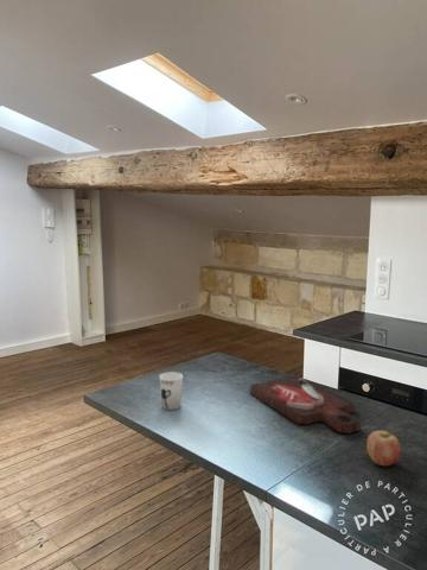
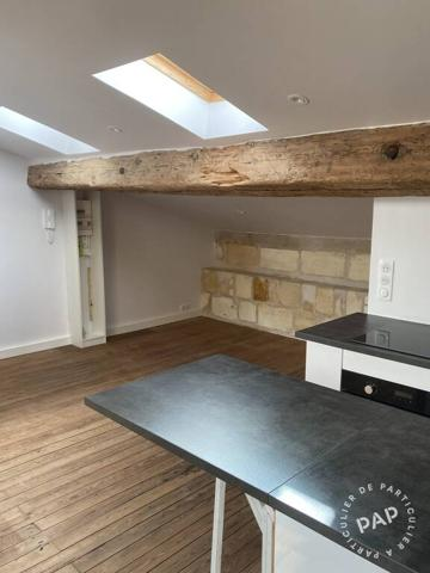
- fruit [365,430,402,467]
- cutting board [249,375,362,435]
- cup [158,370,184,411]
